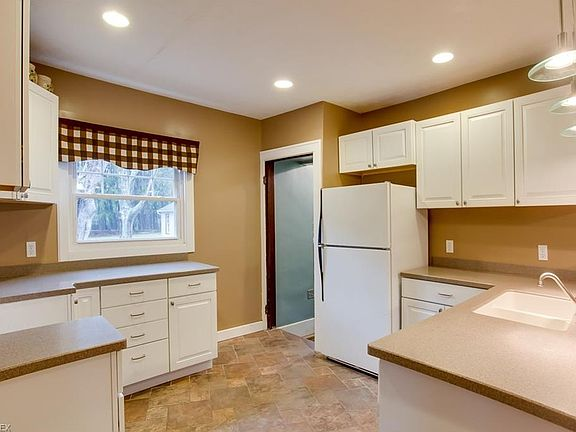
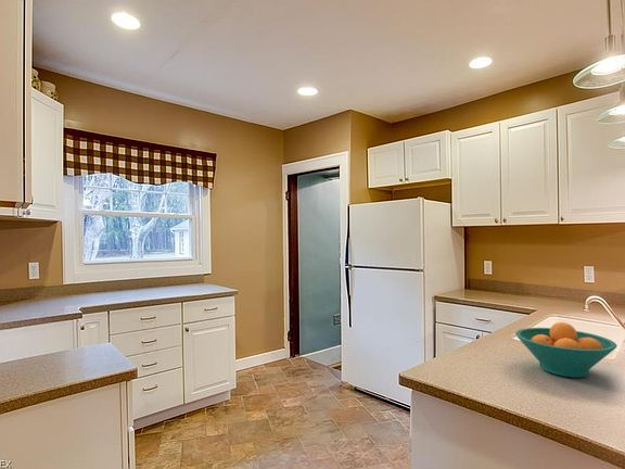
+ fruit bowl [514,321,618,379]
